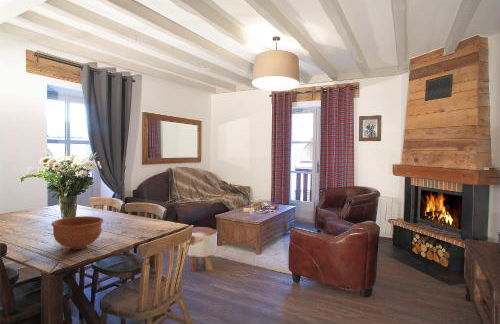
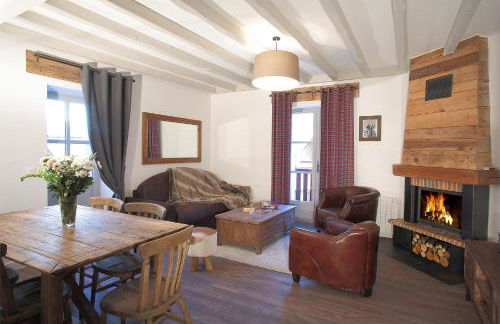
- bowl [50,215,105,250]
